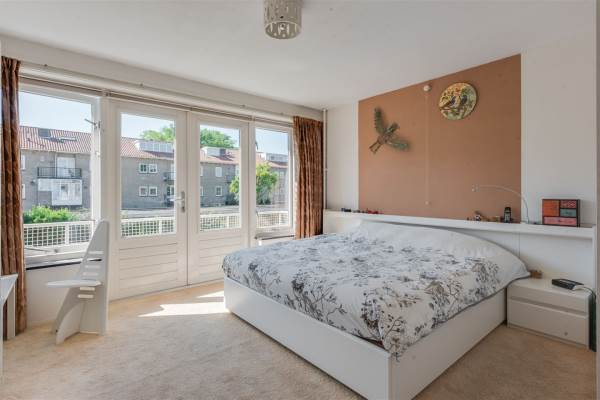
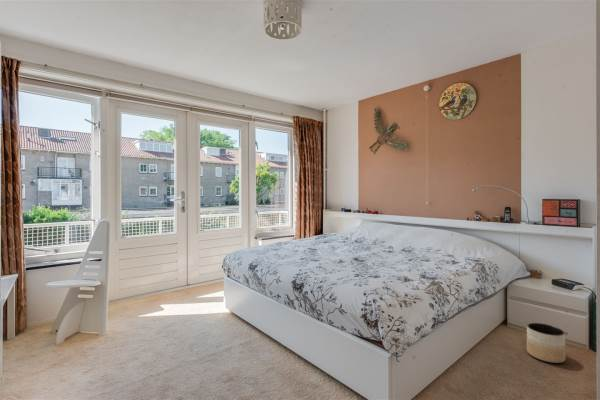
+ planter [526,322,567,364]
